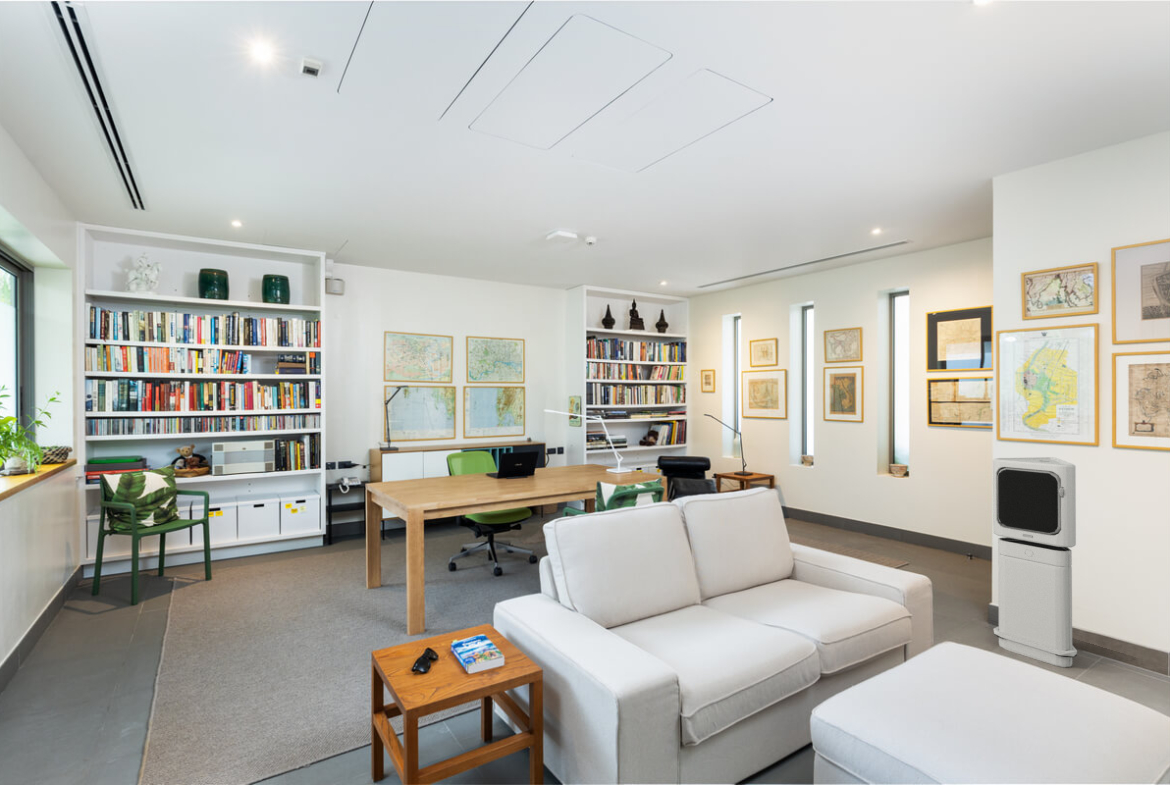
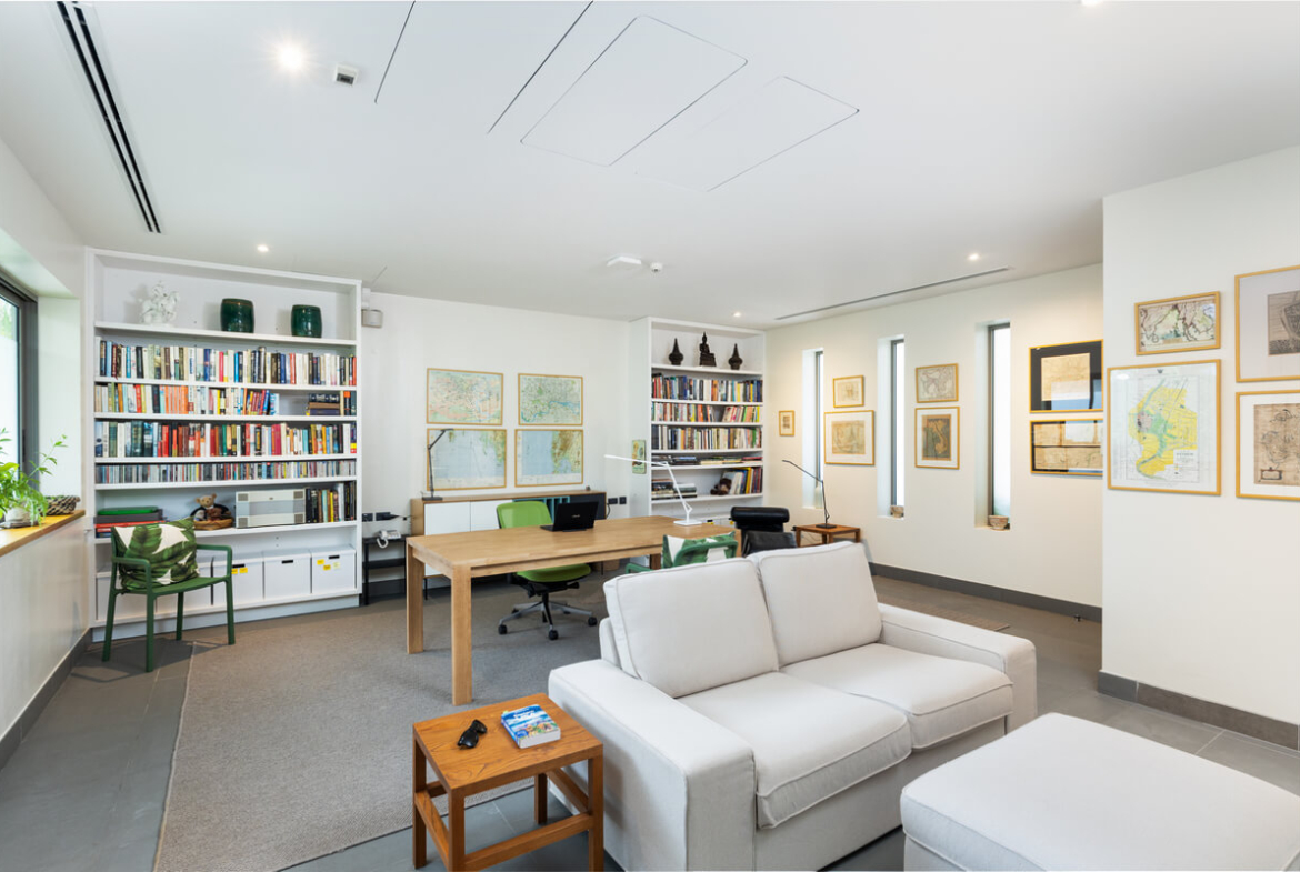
- air purifier [992,456,1078,668]
